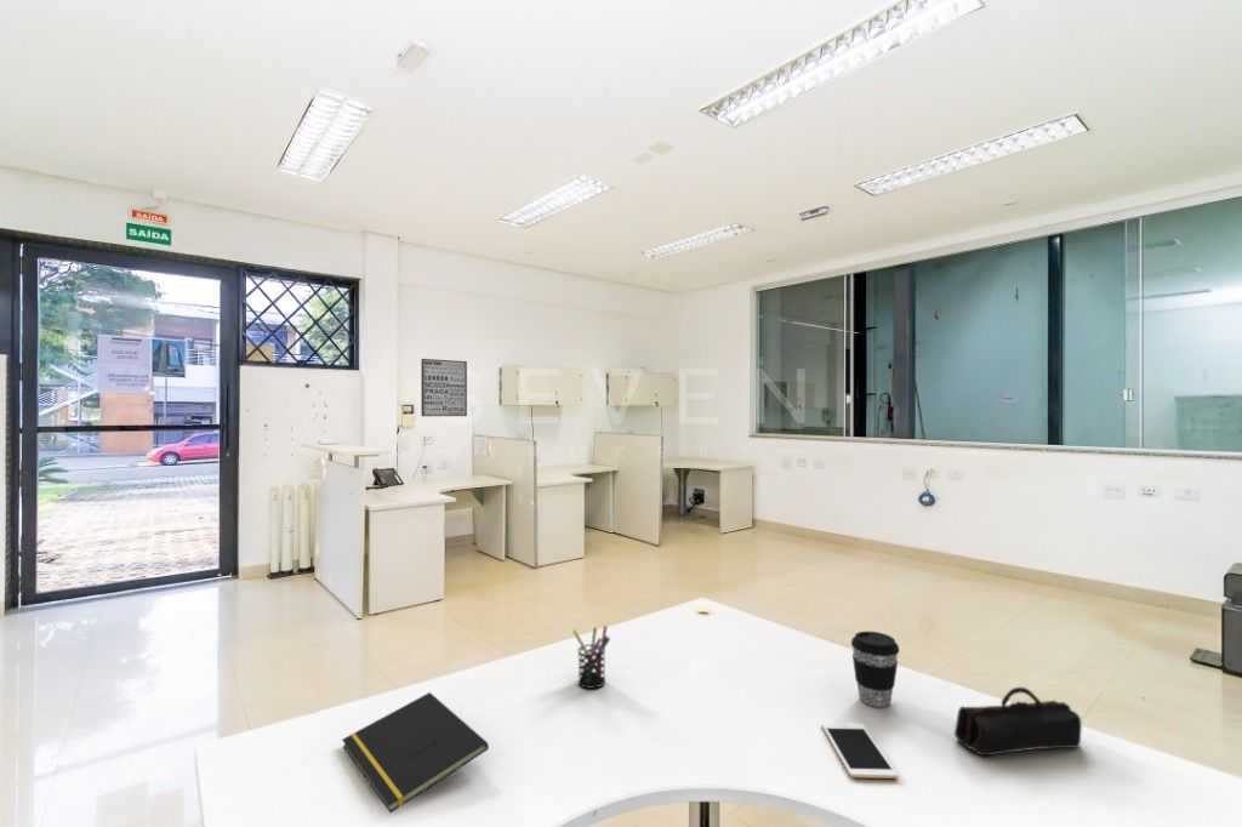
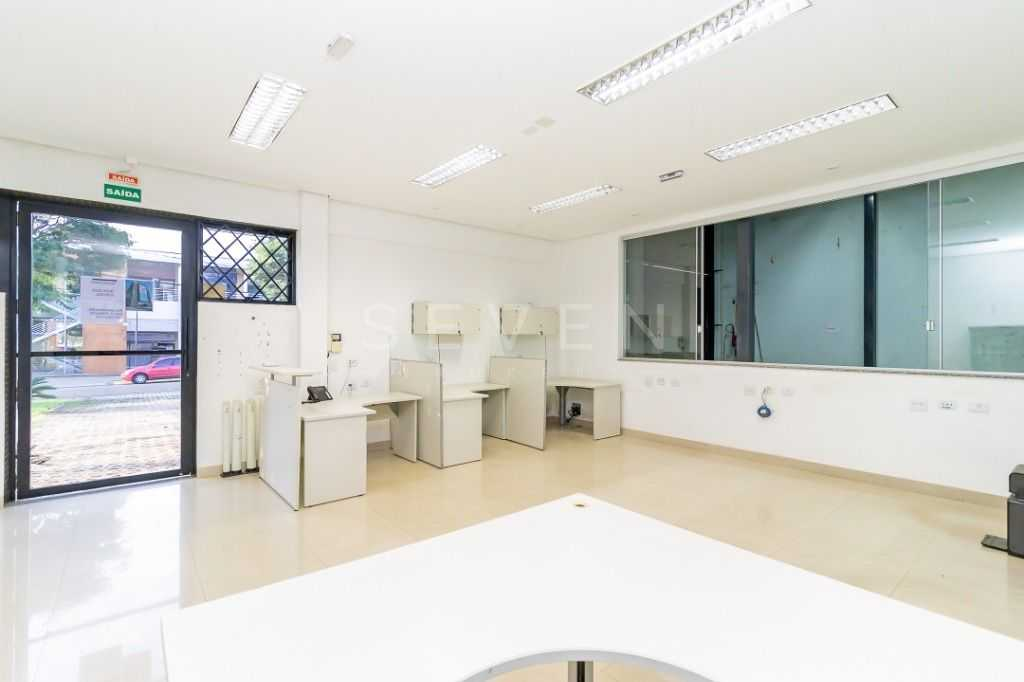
- cell phone [820,722,899,780]
- notepad [341,691,490,814]
- pen holder [571,624,611,690]
- coffee cup [850,631,901,708]
- wall art [420,358,468,417]
- pencil case [953,686,1083,757]
